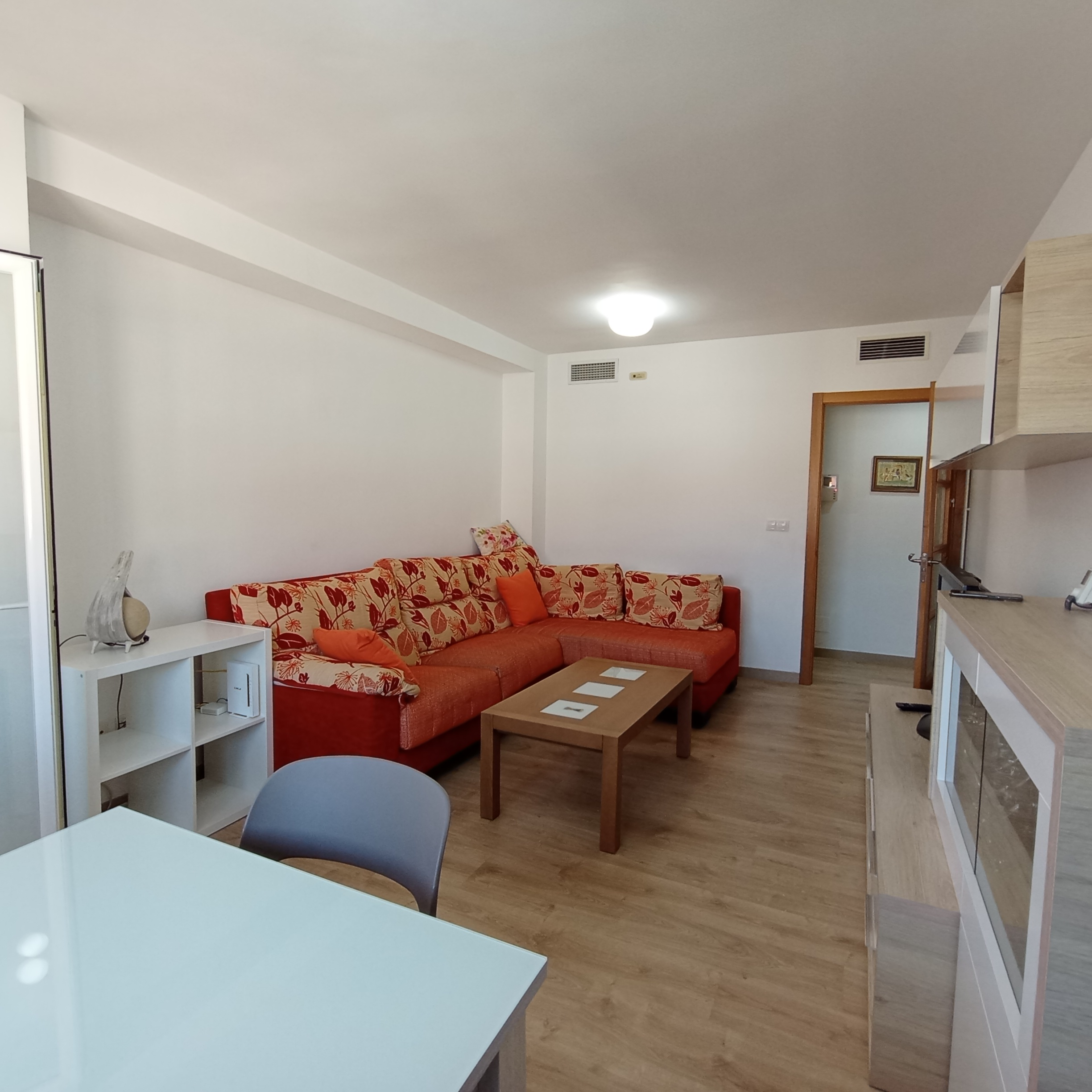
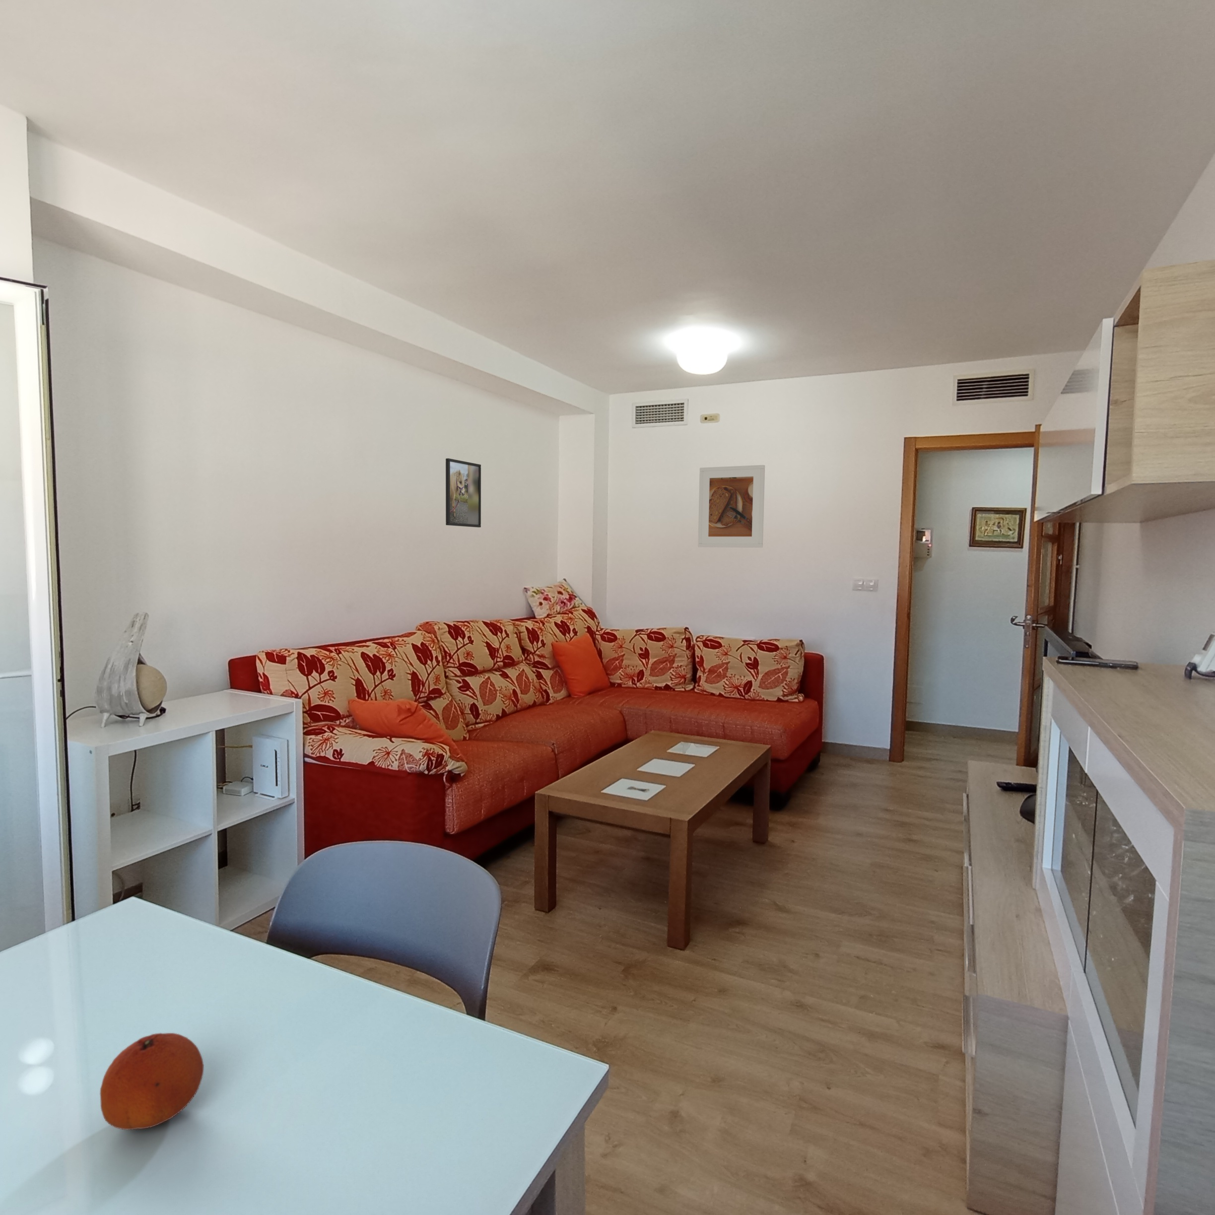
+ fruit [99,1033,205,1130]
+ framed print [698,465,765,547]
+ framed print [445,457,482,529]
